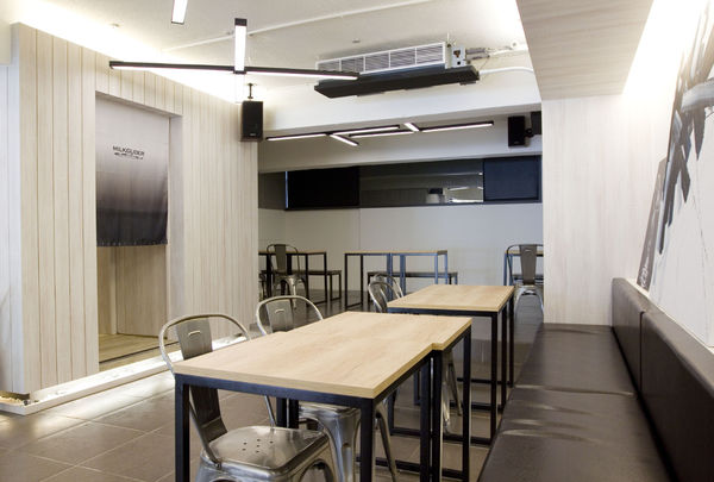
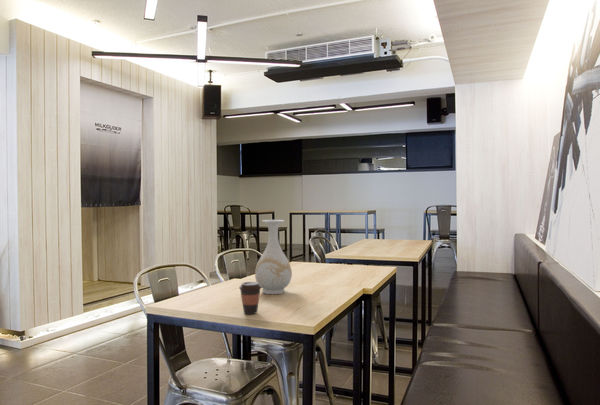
+ vase [254,219,293,295]
+ coffee cup [238,281,262,315]
